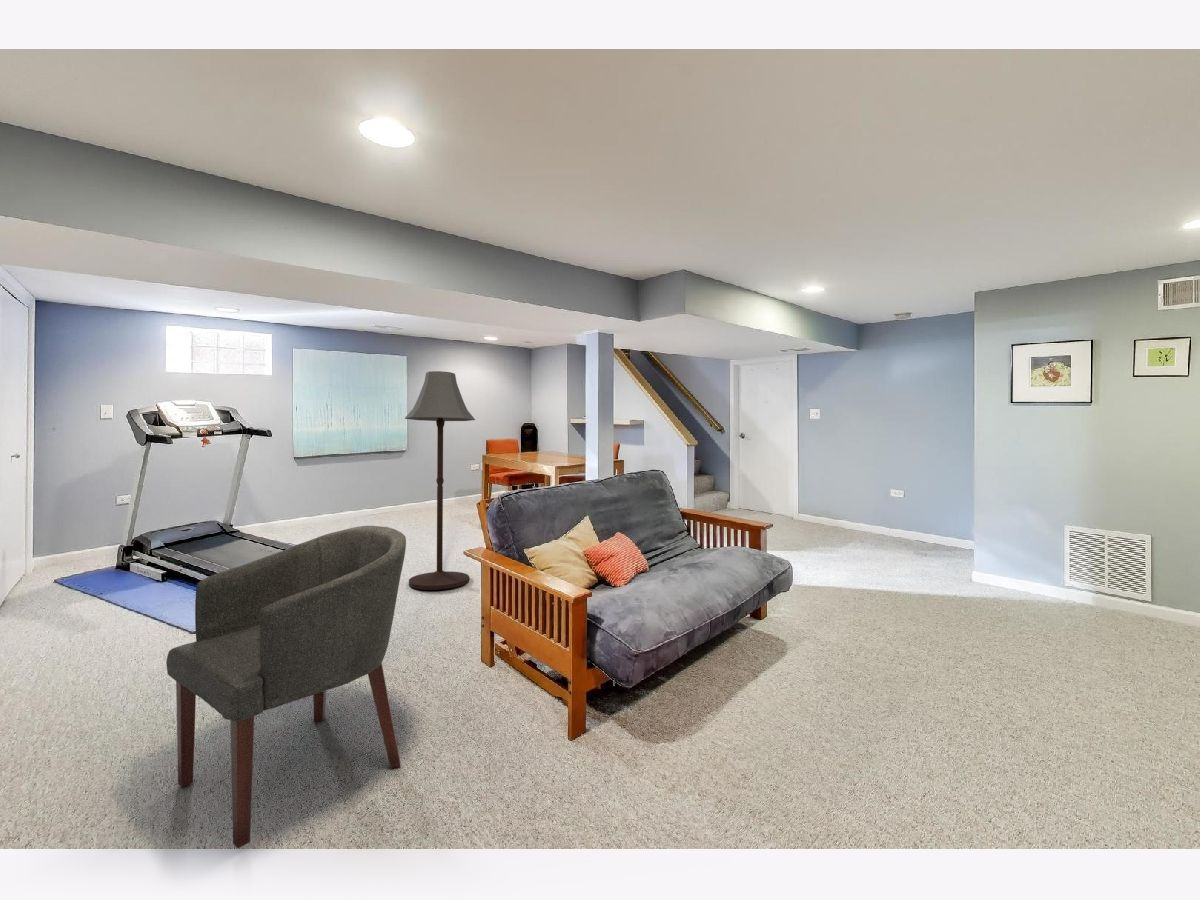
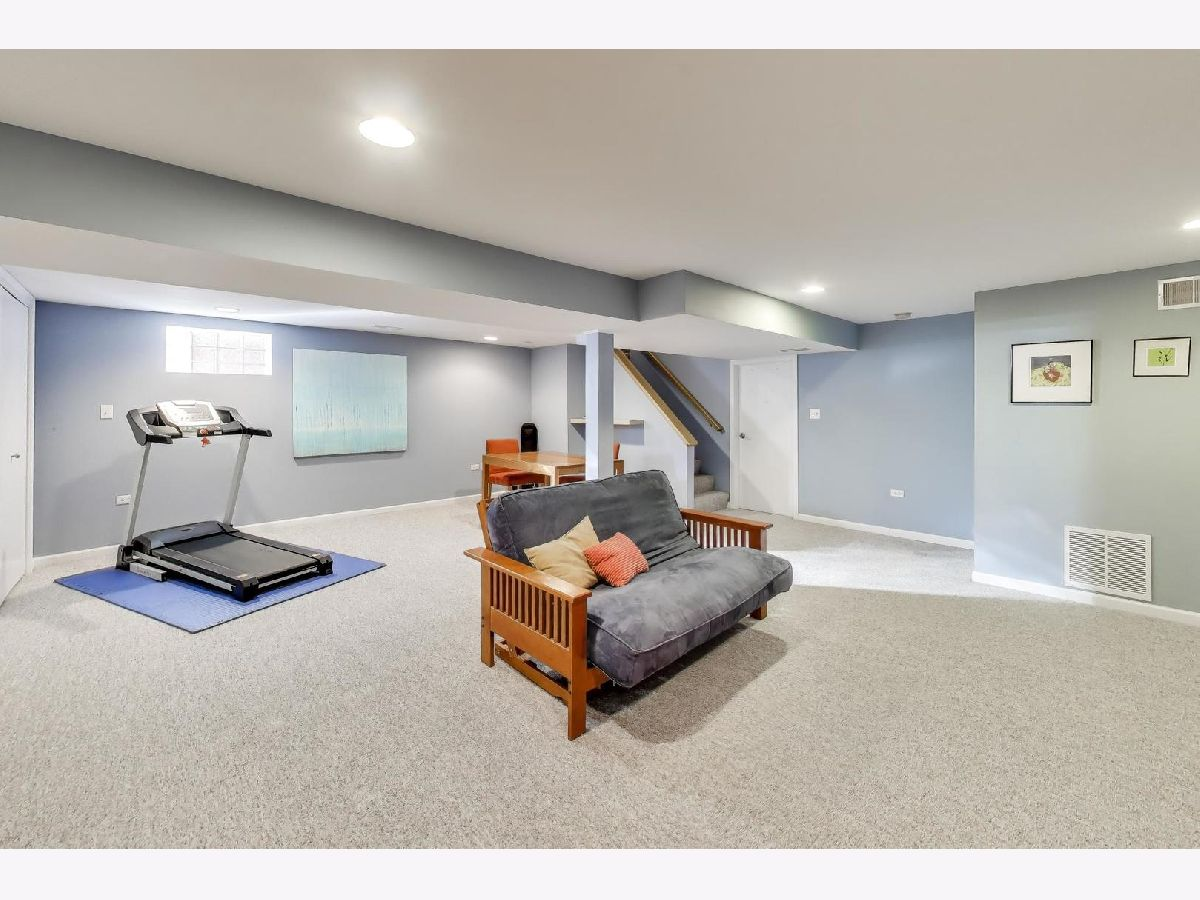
- floor lamp [404,370,476,591]
- chair [165,525,407,849]
